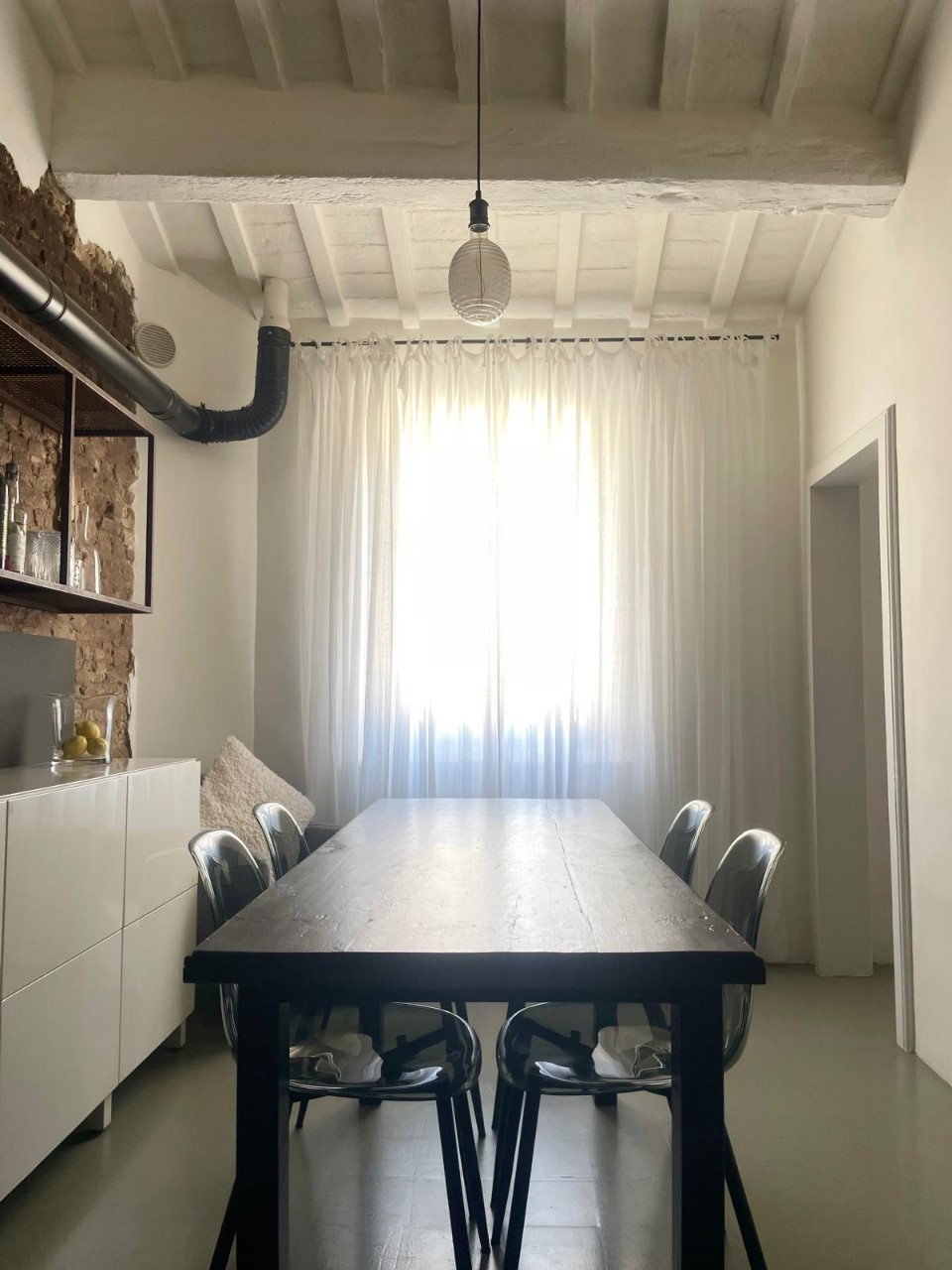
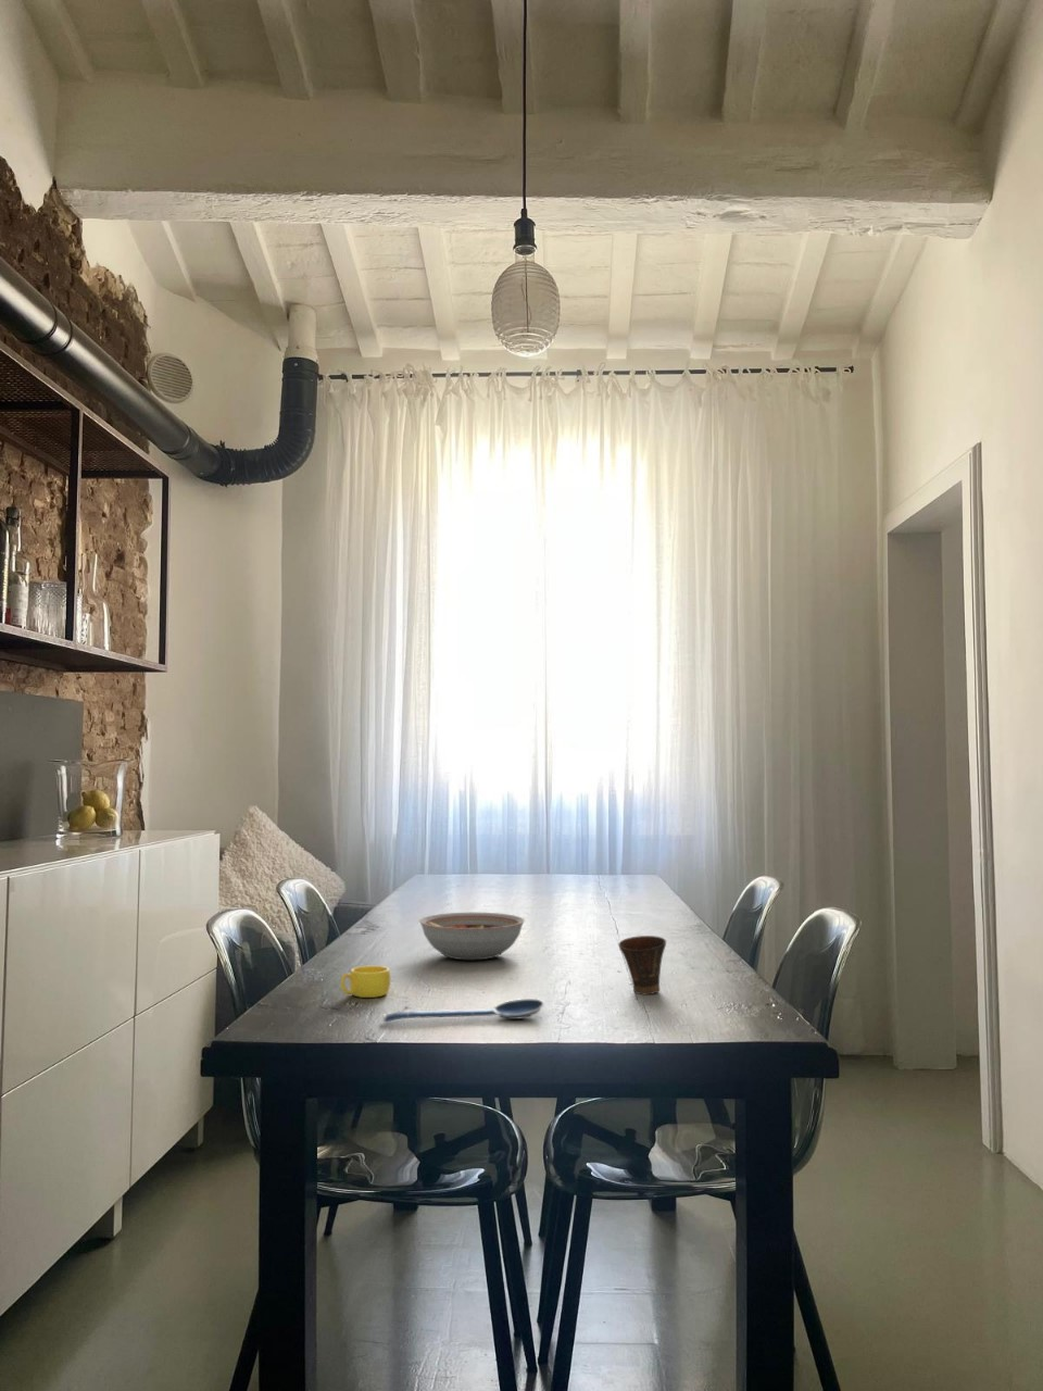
+ cup [340,965,392,999]
+ spoon [382,998,546,1024]
+ bowl [419,911,526,961]
+ cup [617,934,667,996]
